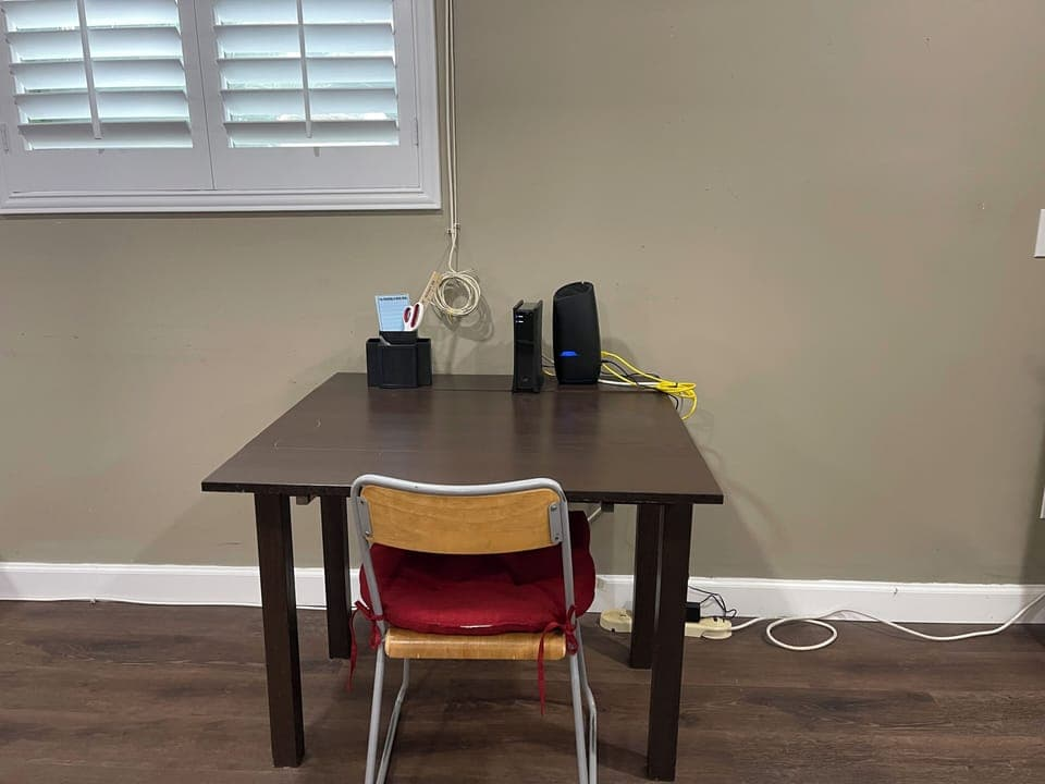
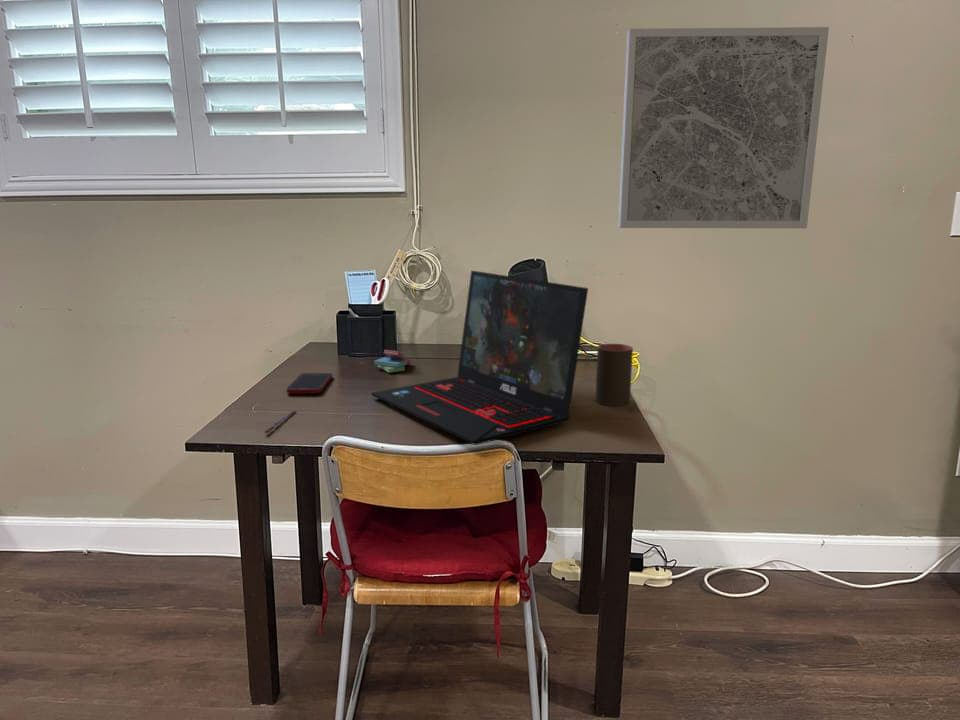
+ sticky notes [373,349,413,374]
+ cup [594,343,634,407]
+ laptop [371,269,589,446]
+ cell phone [285,372,333,394]
+ wall art [617,26,830,229]
+ pen [263,409,297,434]
